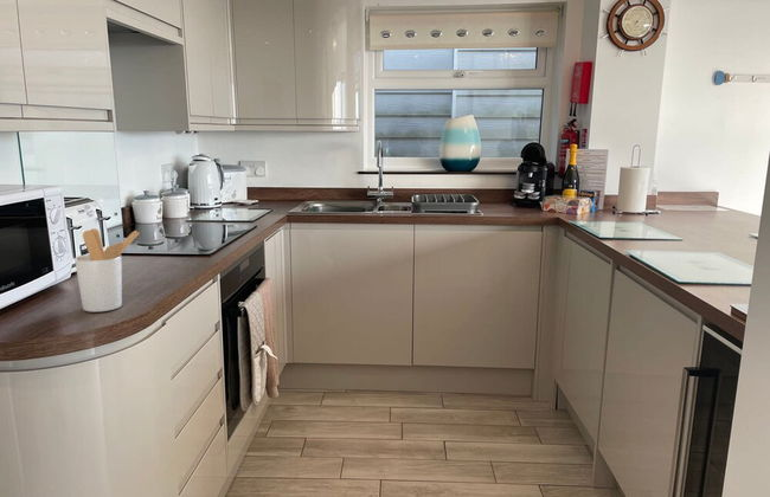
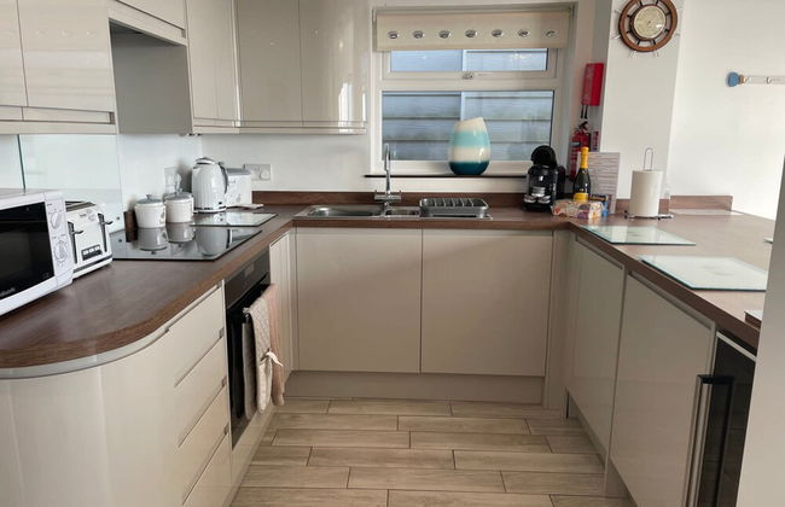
- utensil holder [73,227,140,312]
